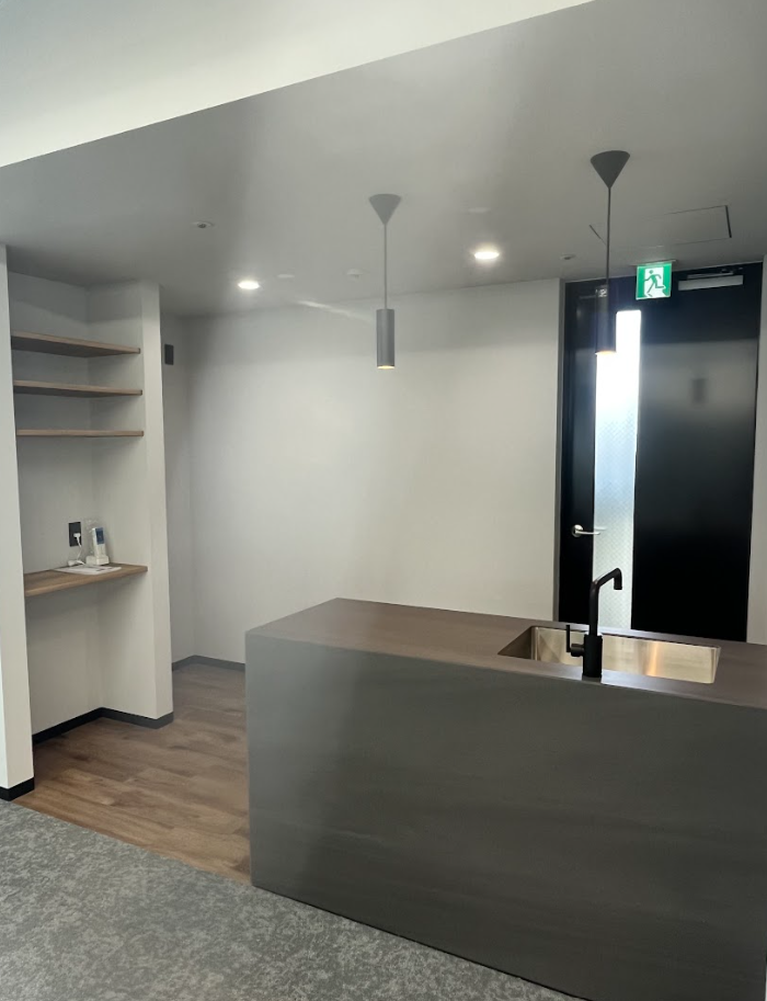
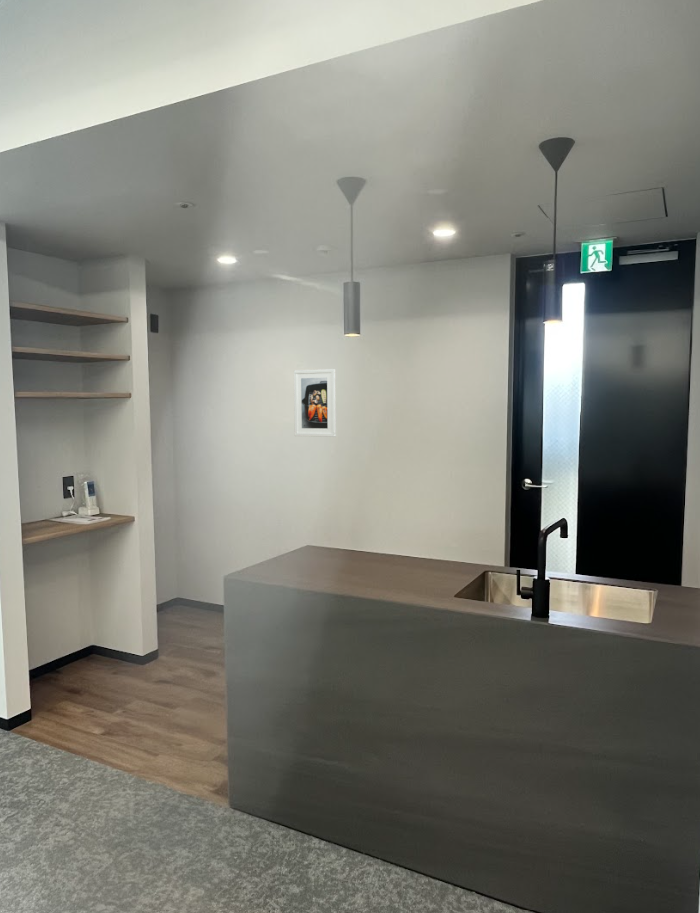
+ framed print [293,368,337,438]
